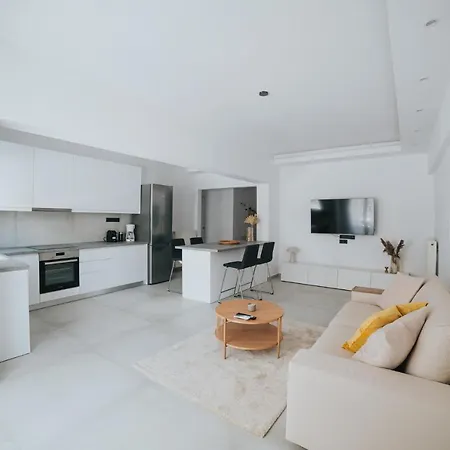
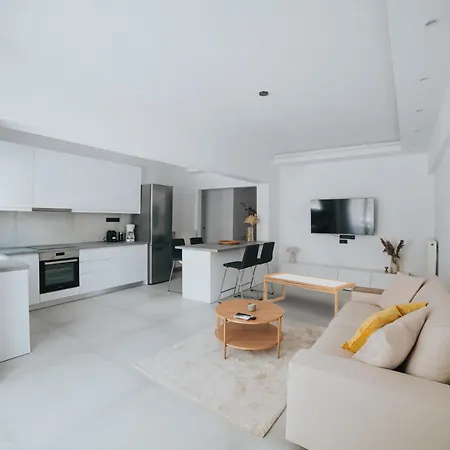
+ coffee table [263,271,356,317]
